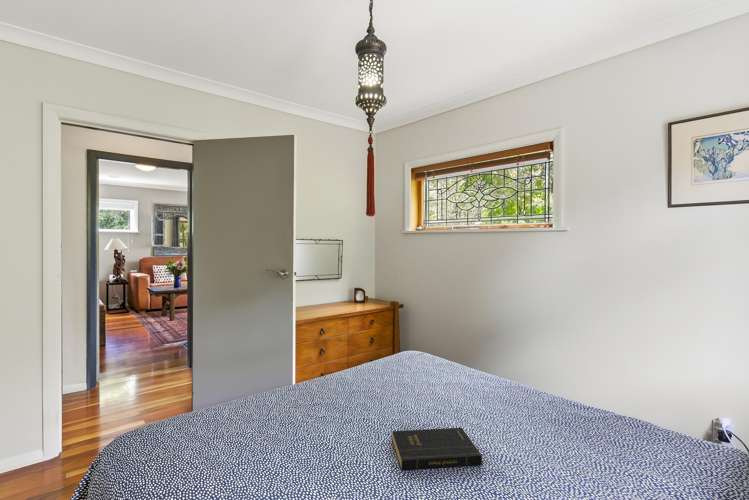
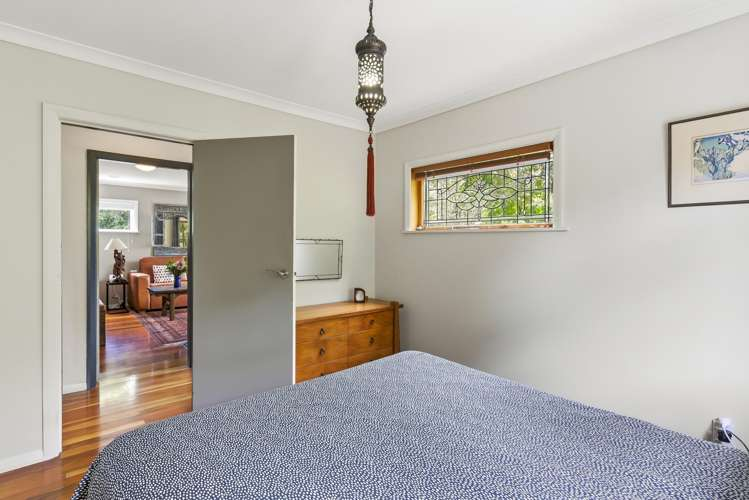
- book [391,427,485,471]
